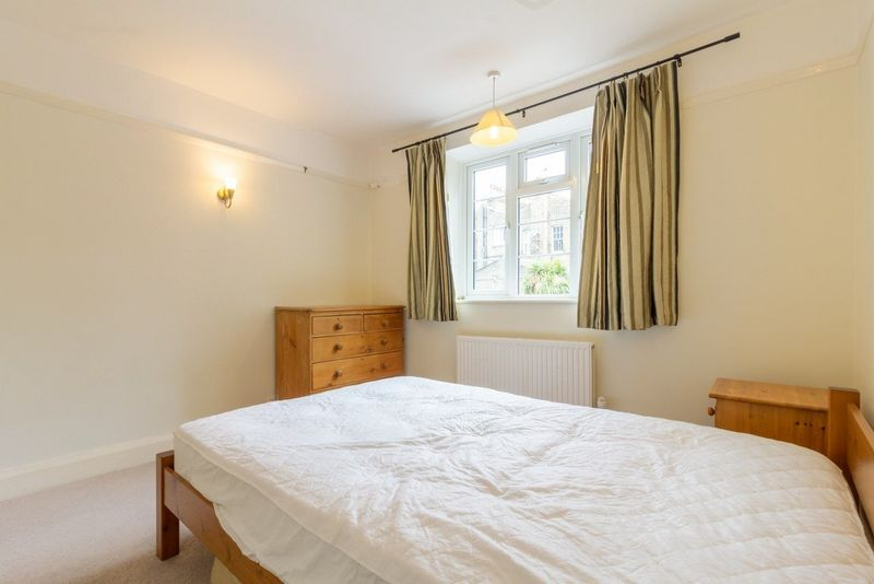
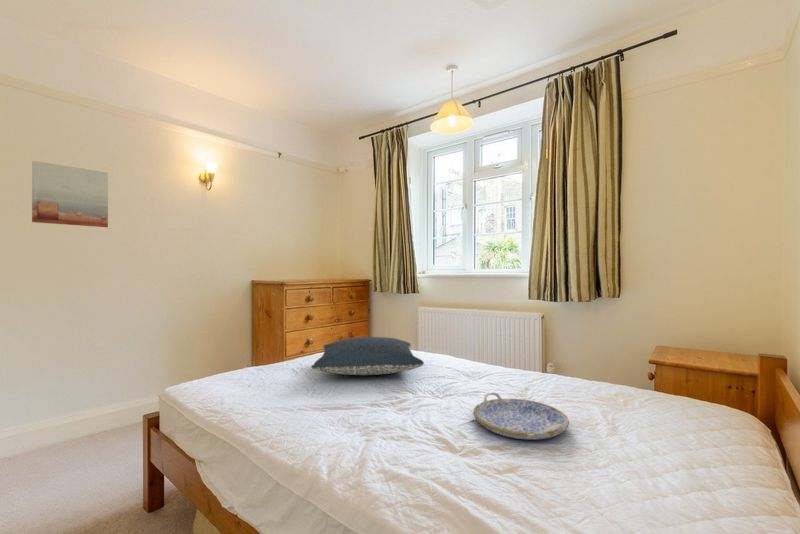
+ wall art [31,160,109,228]
+ pillow [310,336,425,376]
+ serving tray [472,391,570,441]
